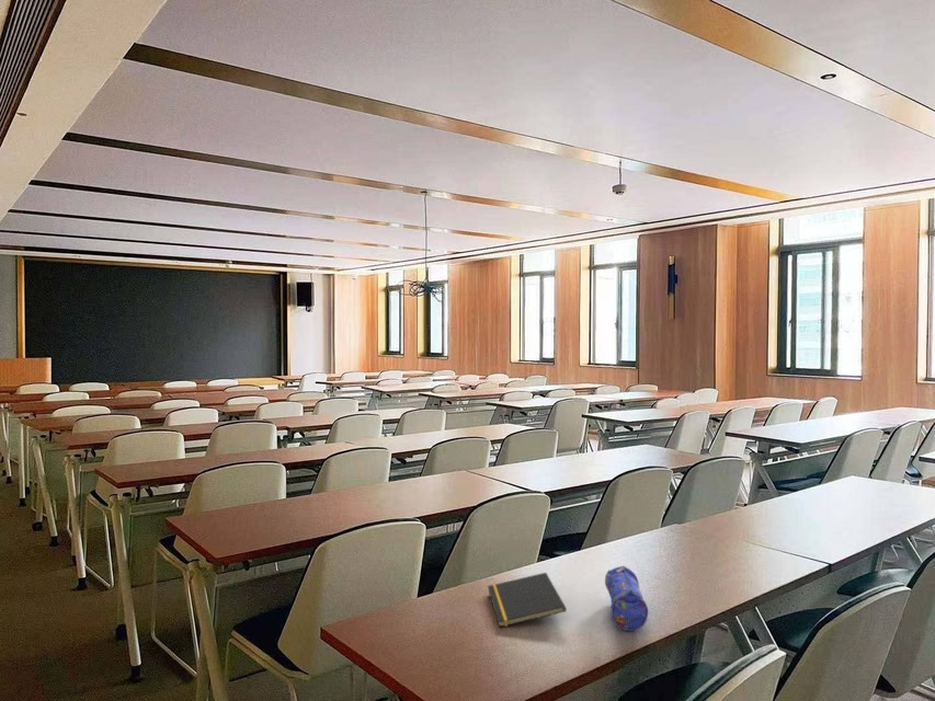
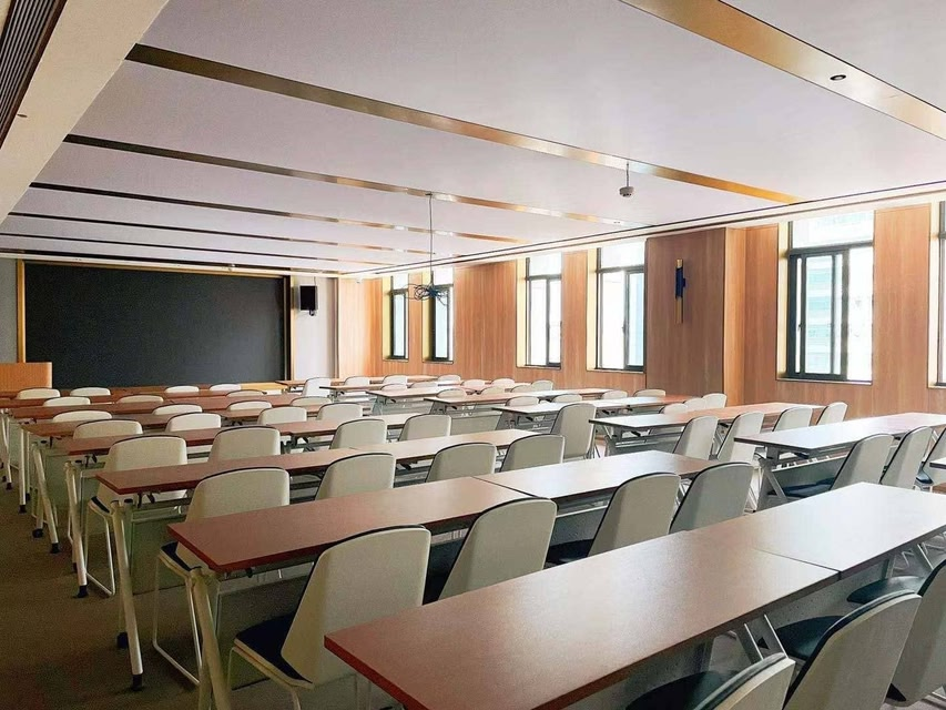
- notepad [487,572,568,629]
- pencil case [604,564,649,632]
